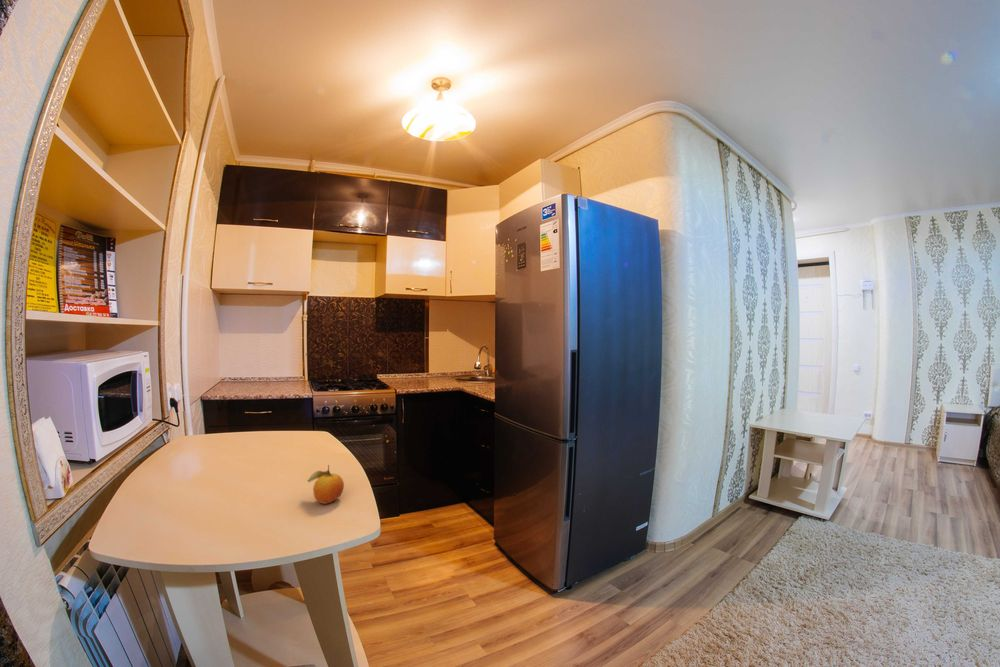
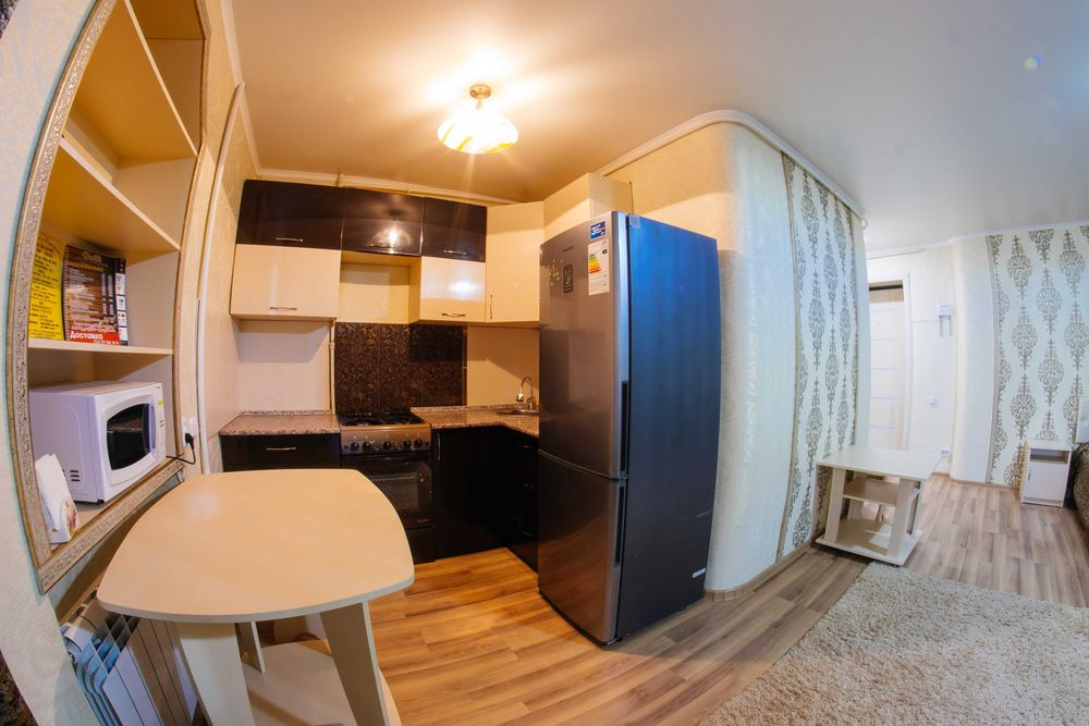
- fruit [306,464,345,505]
